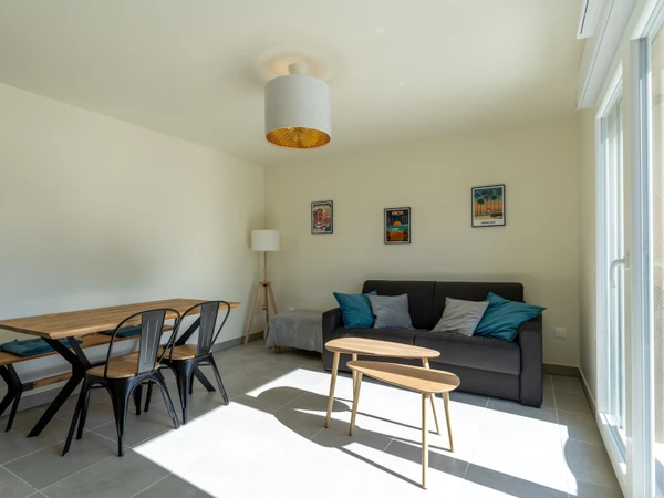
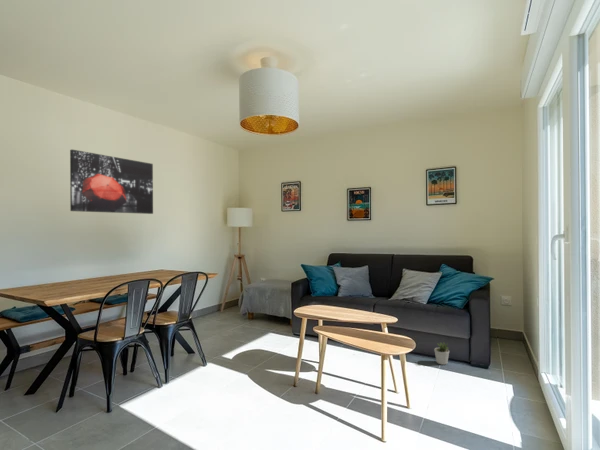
+ potted plant [433,340,451,366]
+ wall art [69,148,154,215]
